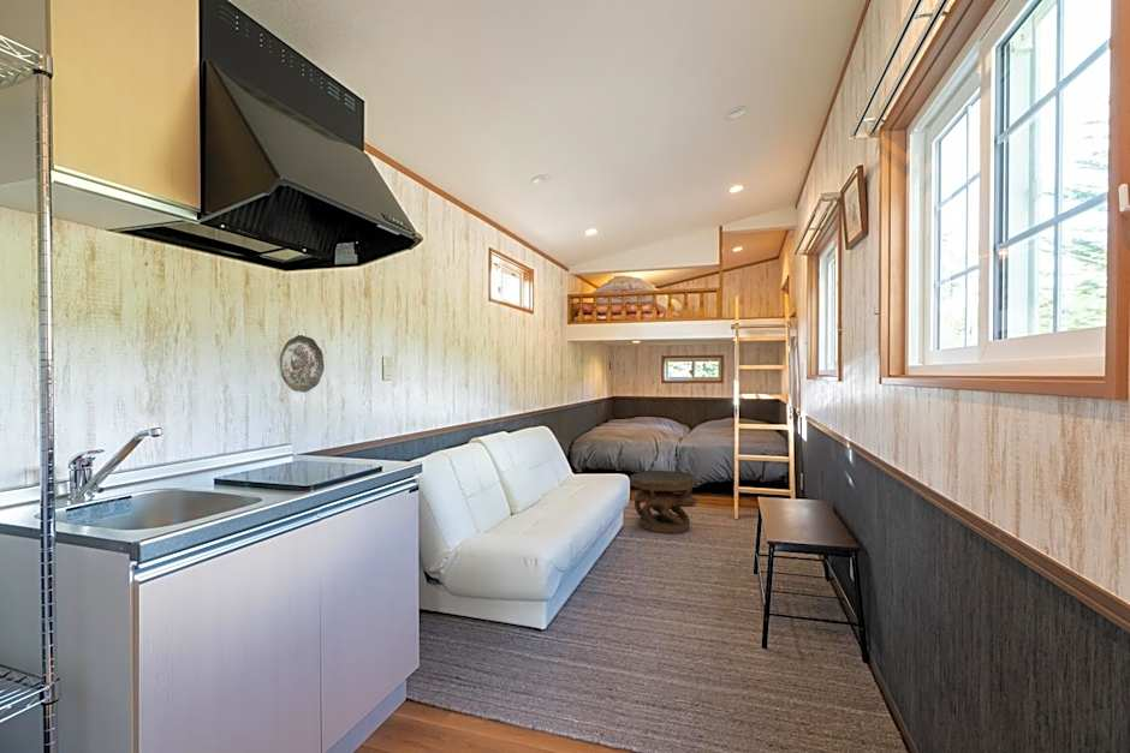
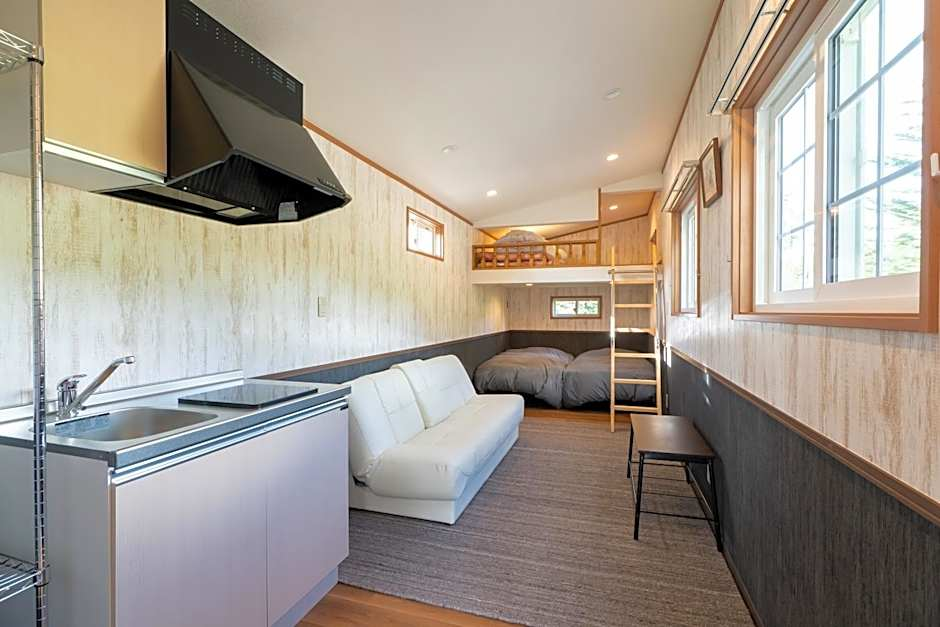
- decorative plate [279,334,326,394]
- side table [629,470,700,534]
